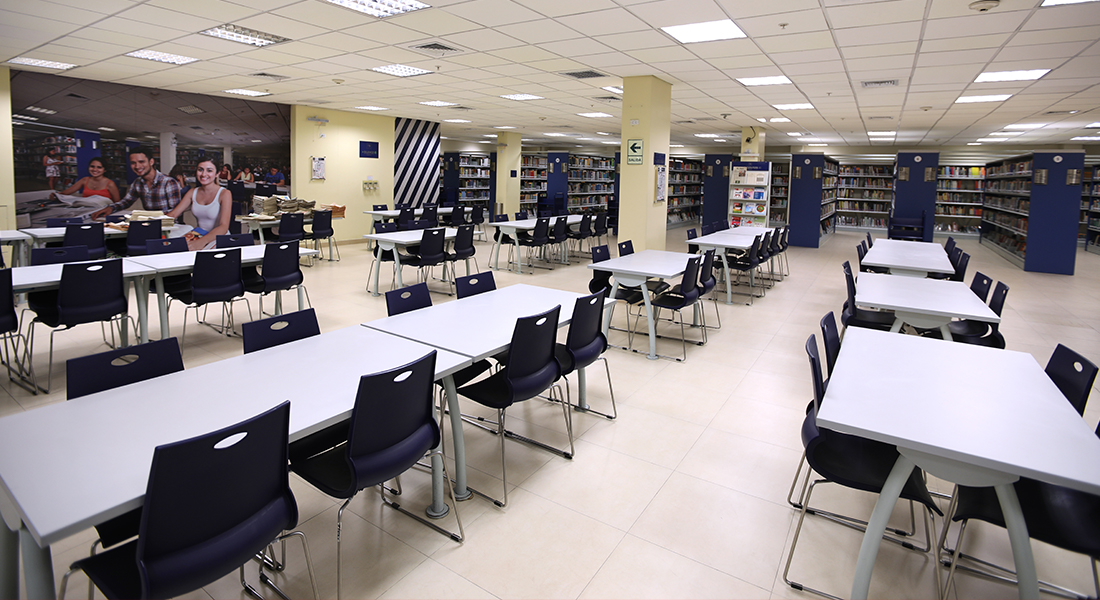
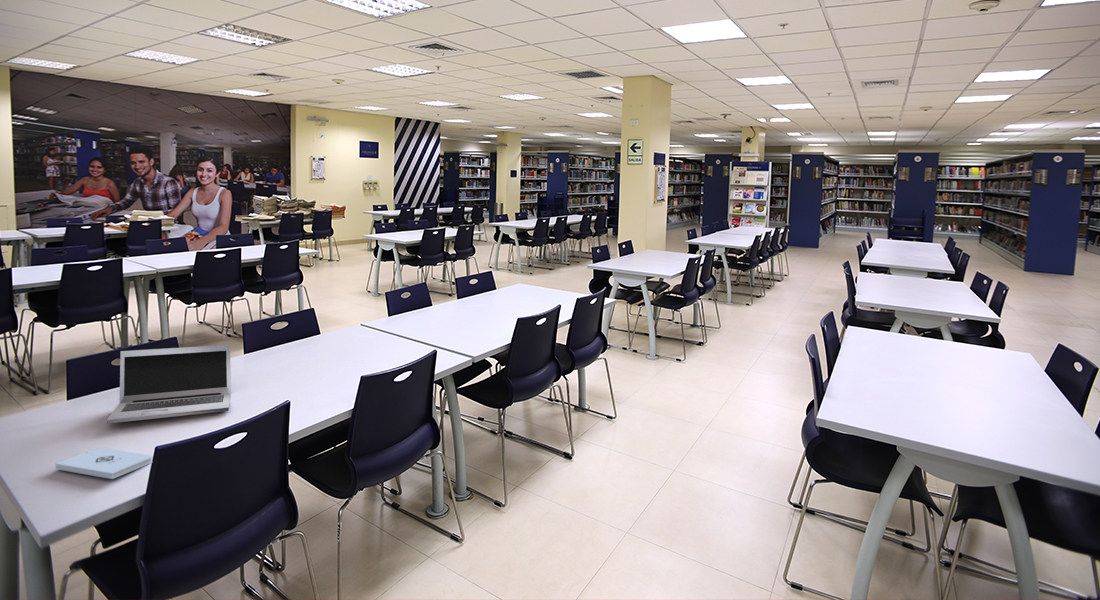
+ laptop [105,344,232,424]
+ notepad [54,447,153,480]
